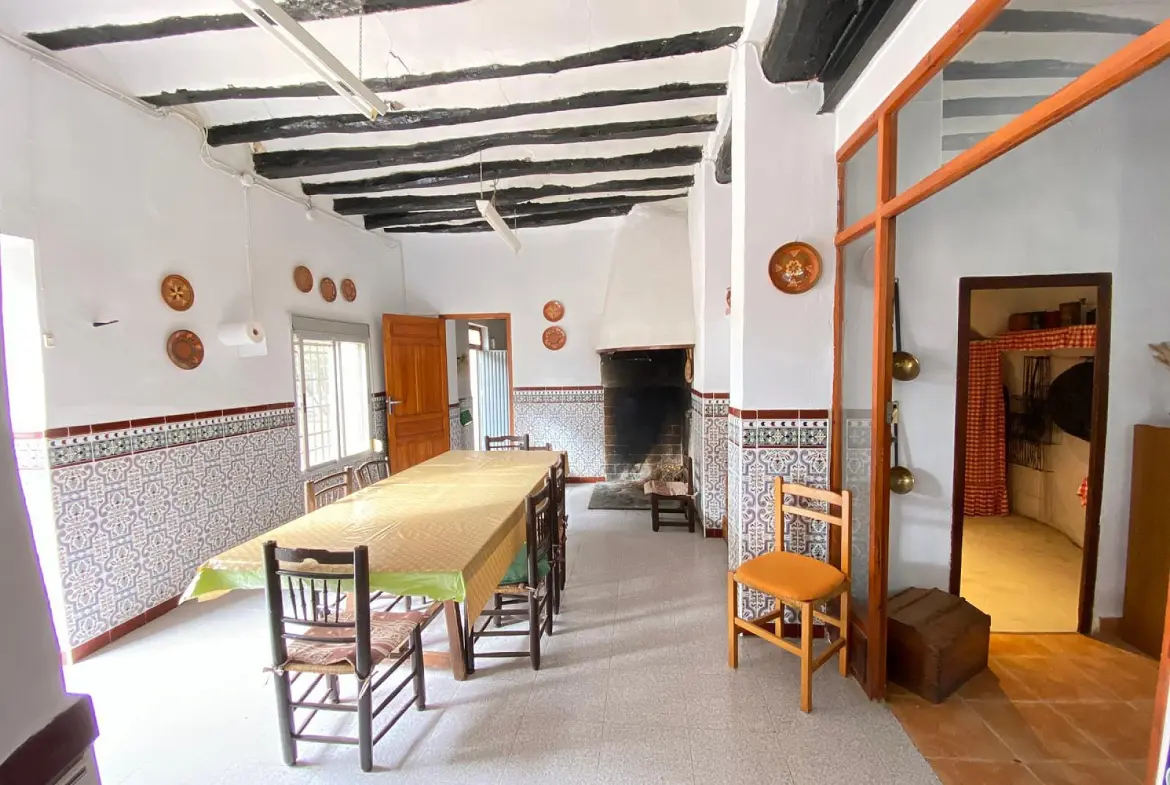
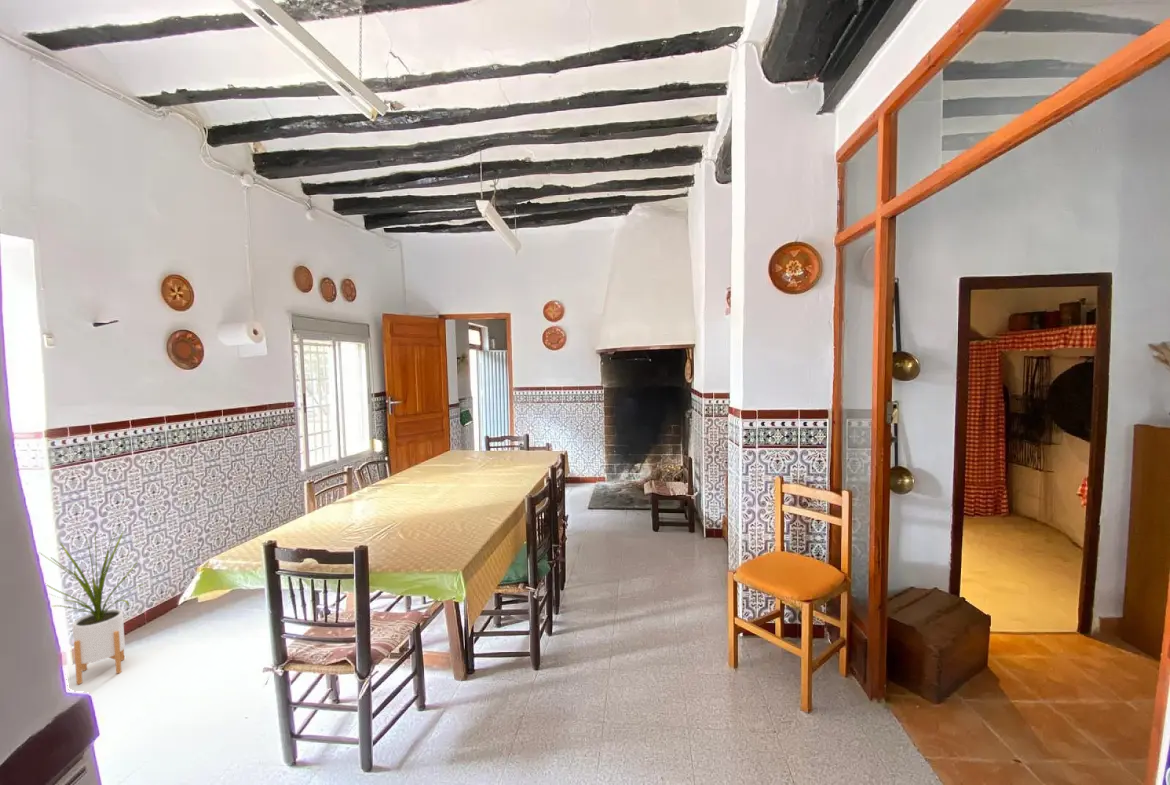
+ house plant [38,525,145,685]
